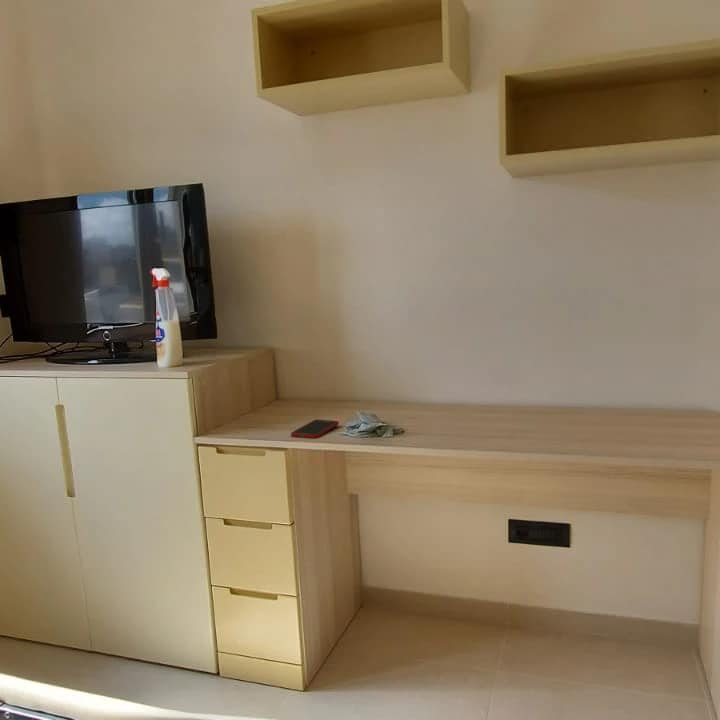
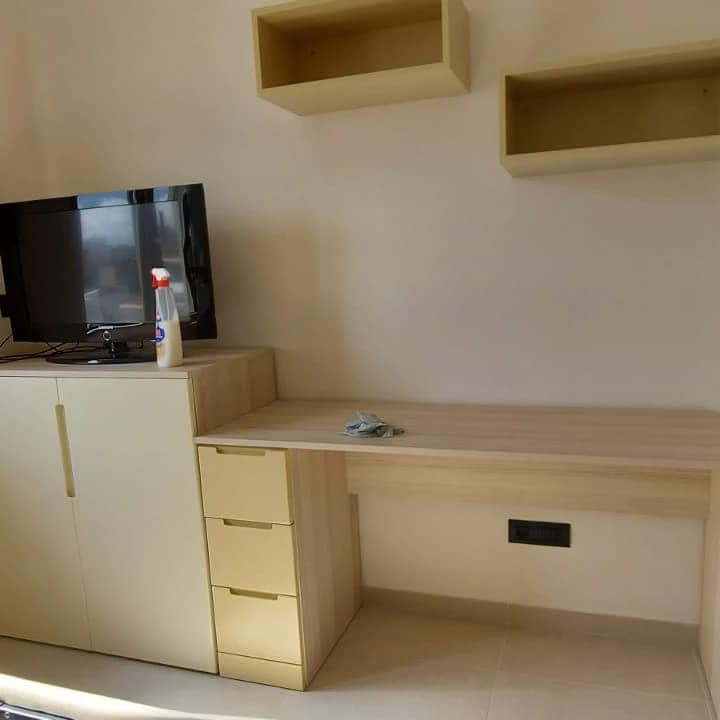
- cell phone [290,419,340,440]
